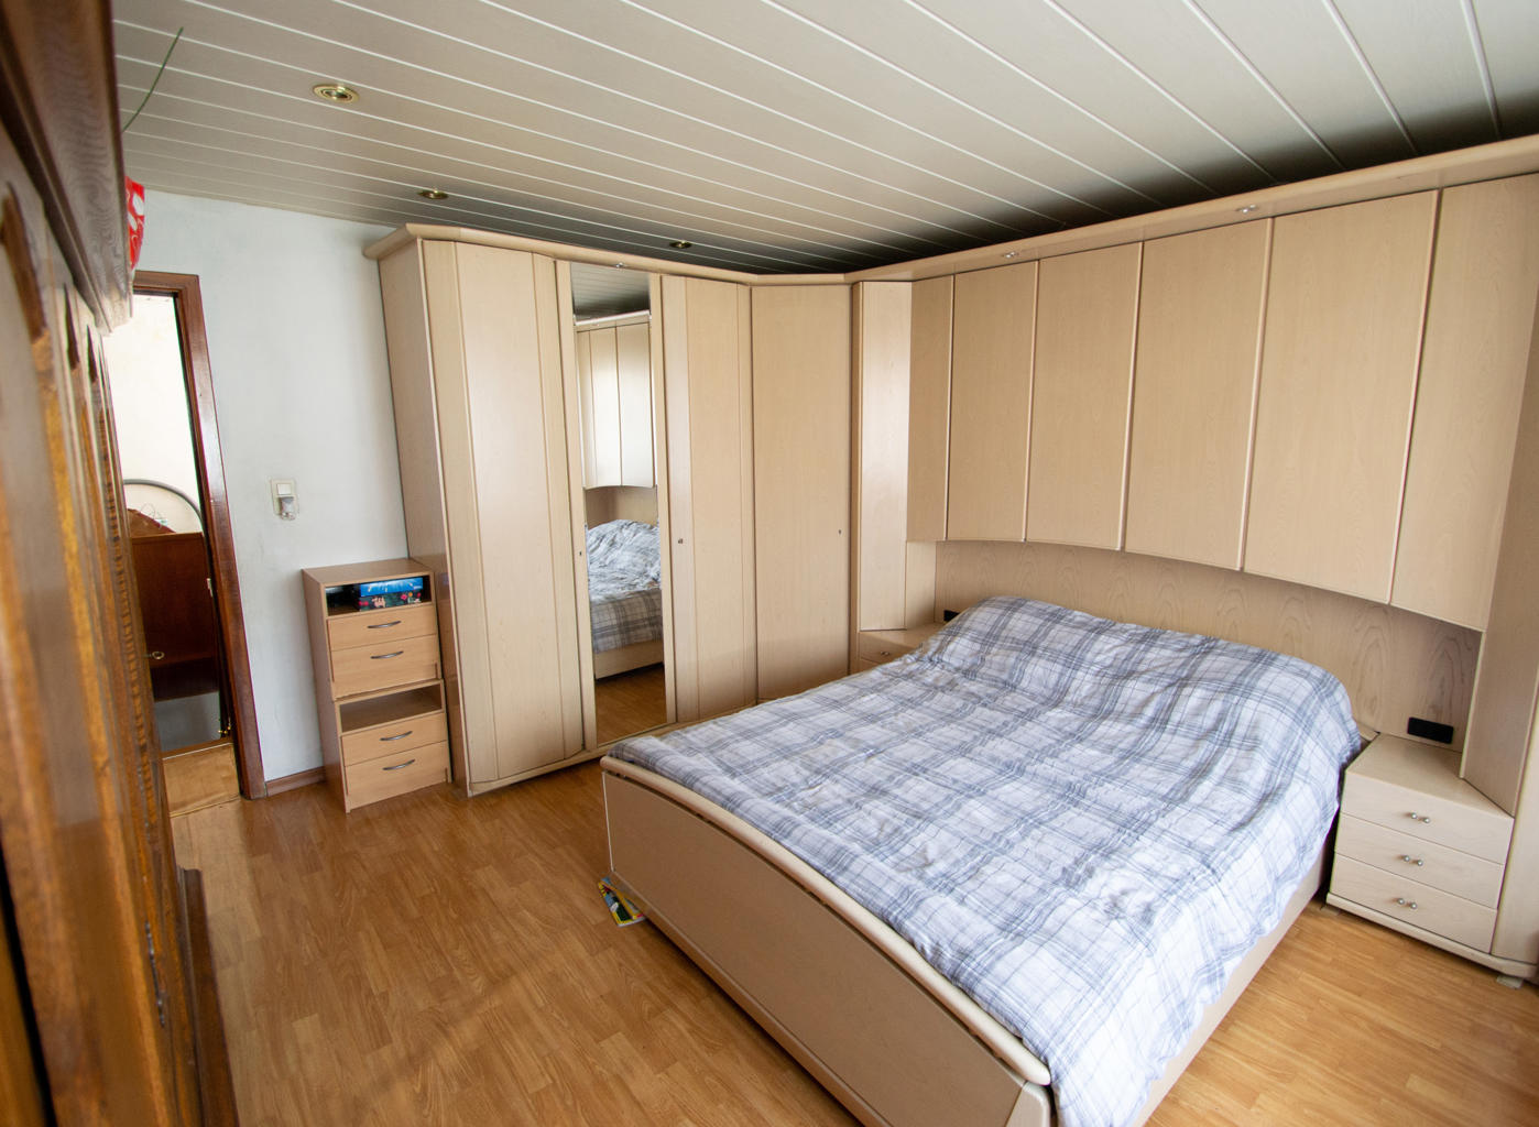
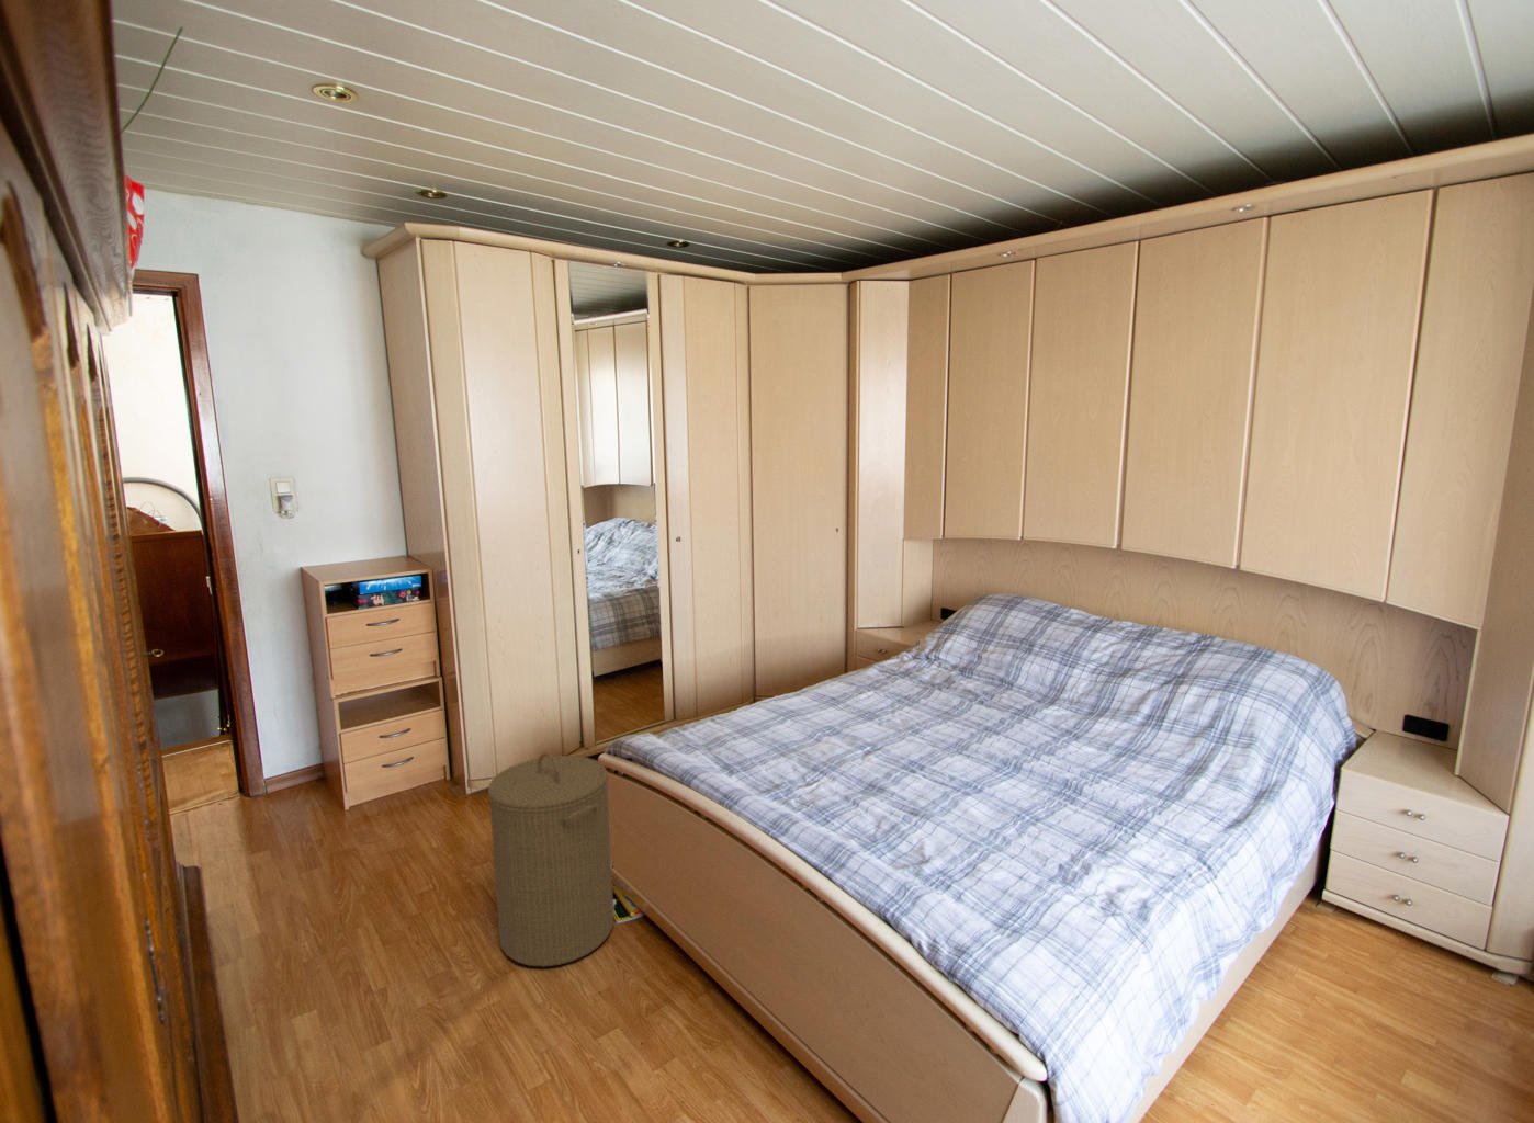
+ laundry hamper [487,751,615,967]
